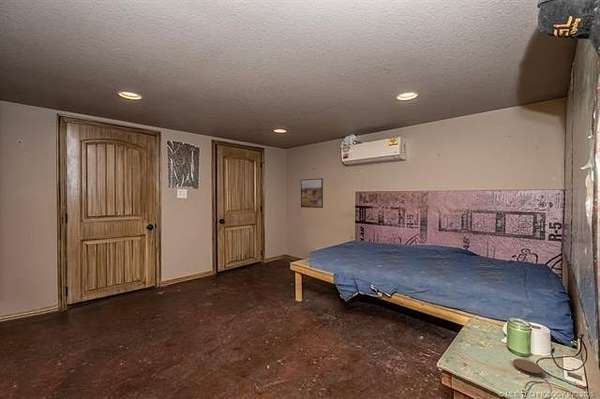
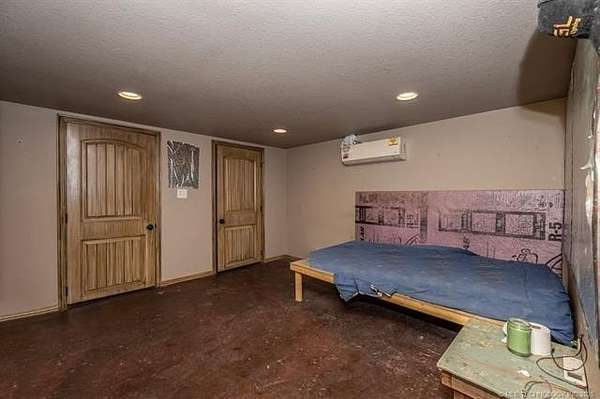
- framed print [300,177,324,209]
- coaster [512,358,543,377]
